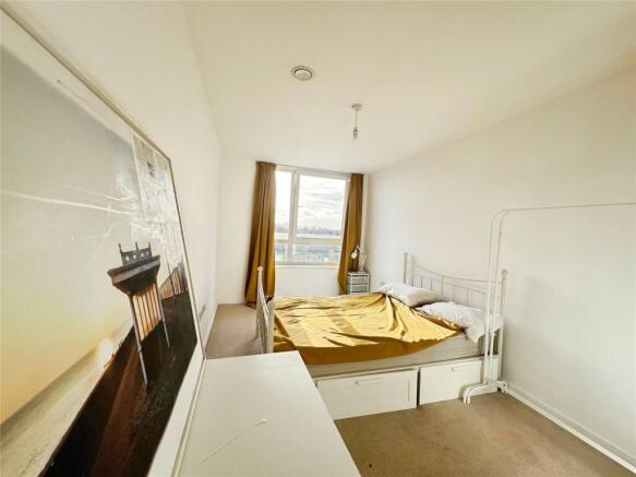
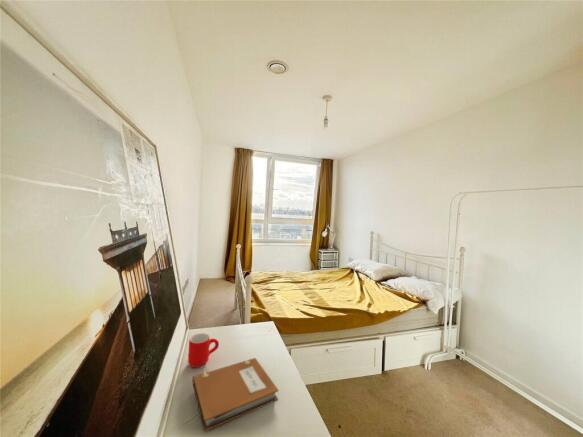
+ mug [187,332,220,368]
+ notebook [192,357,280,433]
